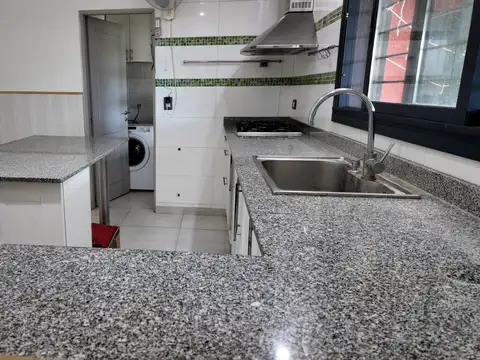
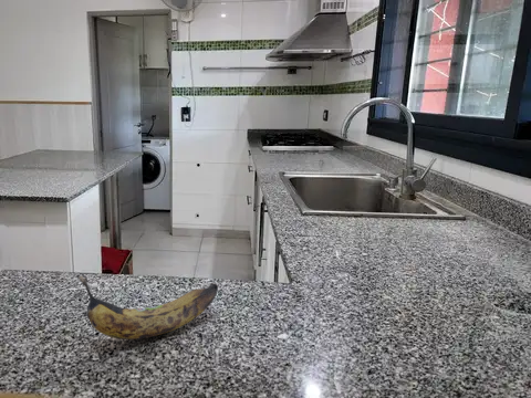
+ banana [79,275,219,341]
